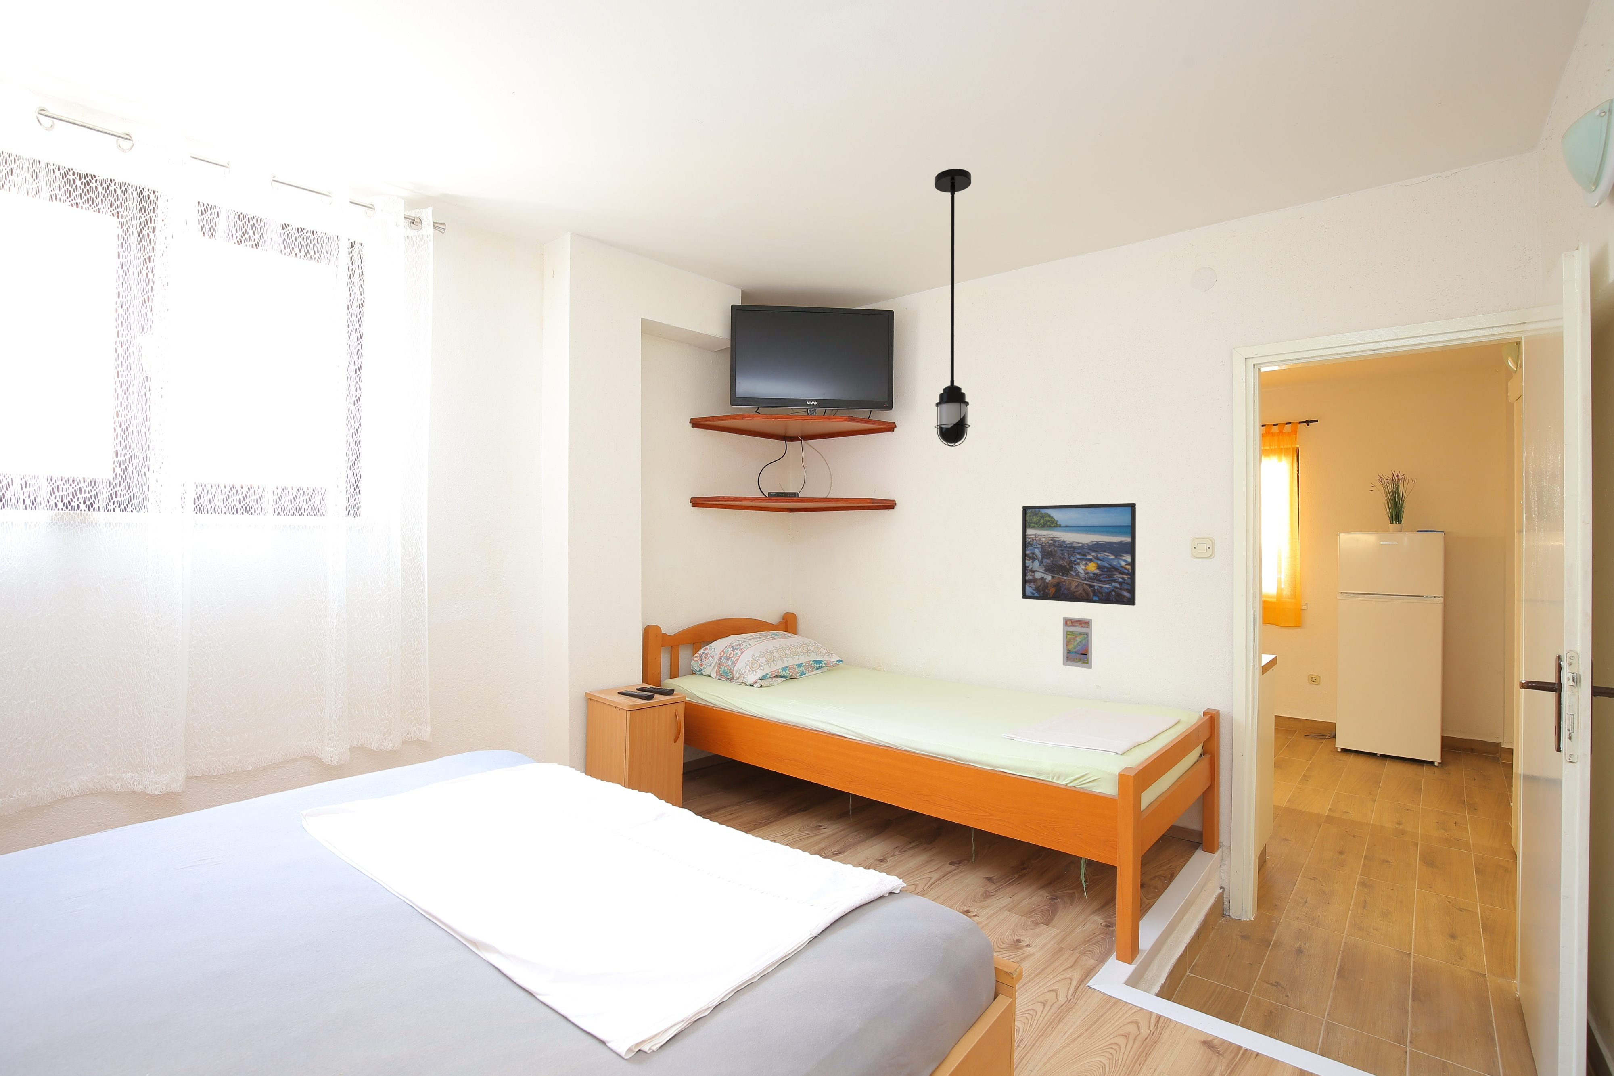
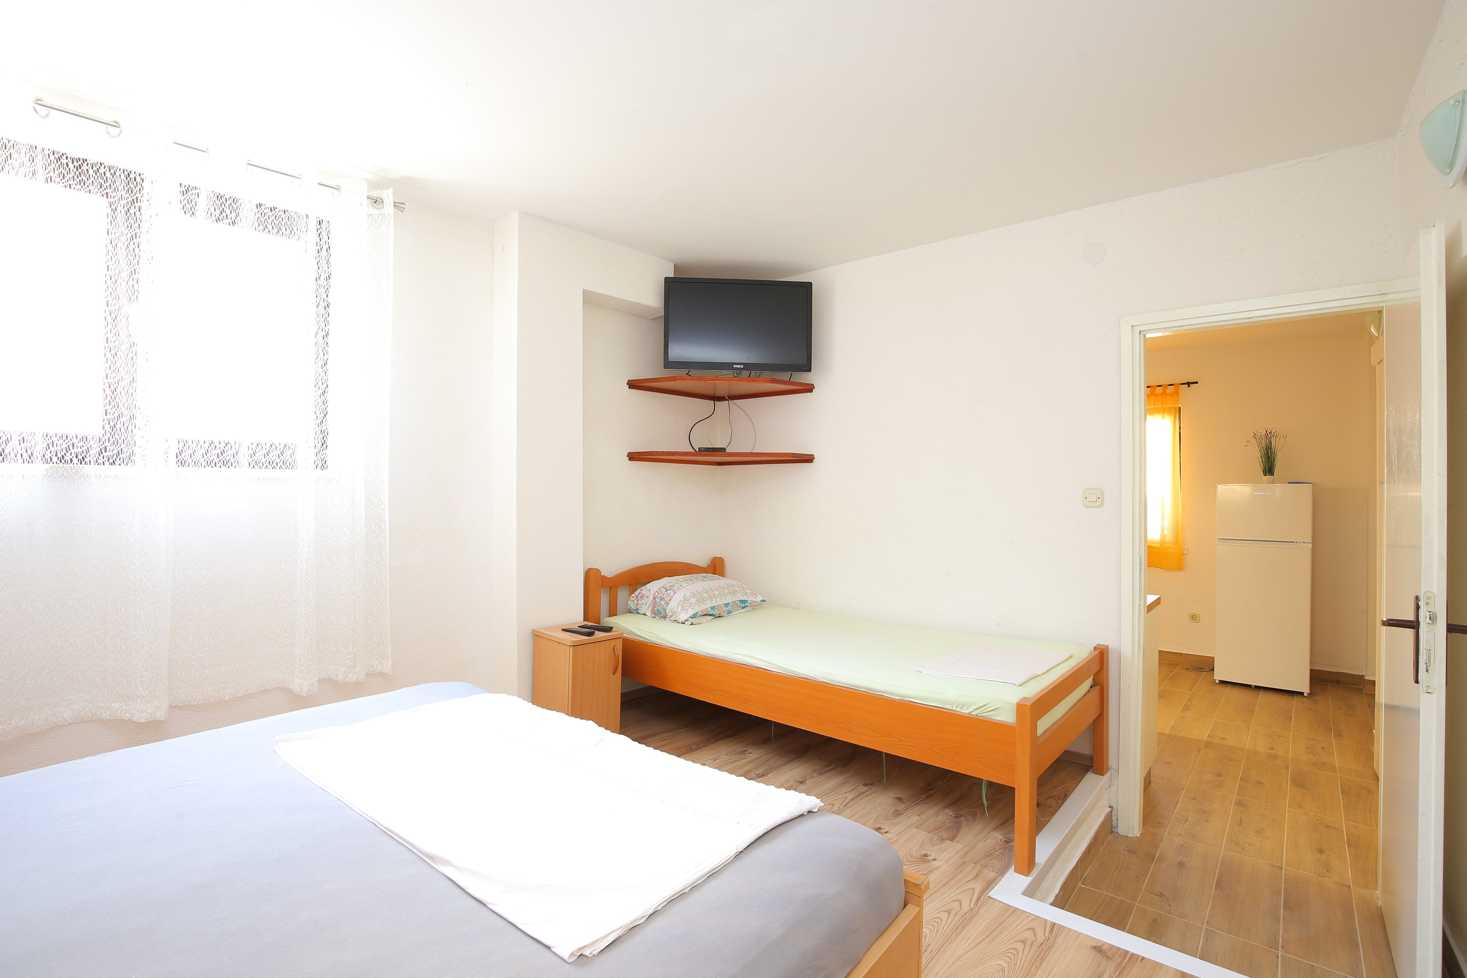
- trading card display case [1063,616,1093,669]
- light fixture [934,168,972,447]
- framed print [1022,503,1136,606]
